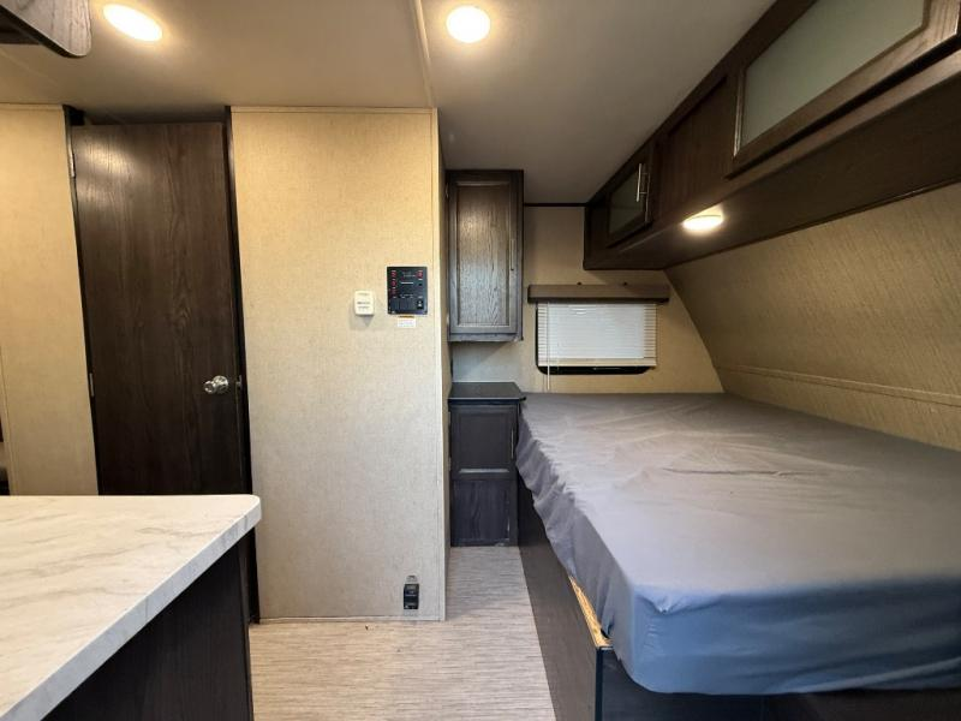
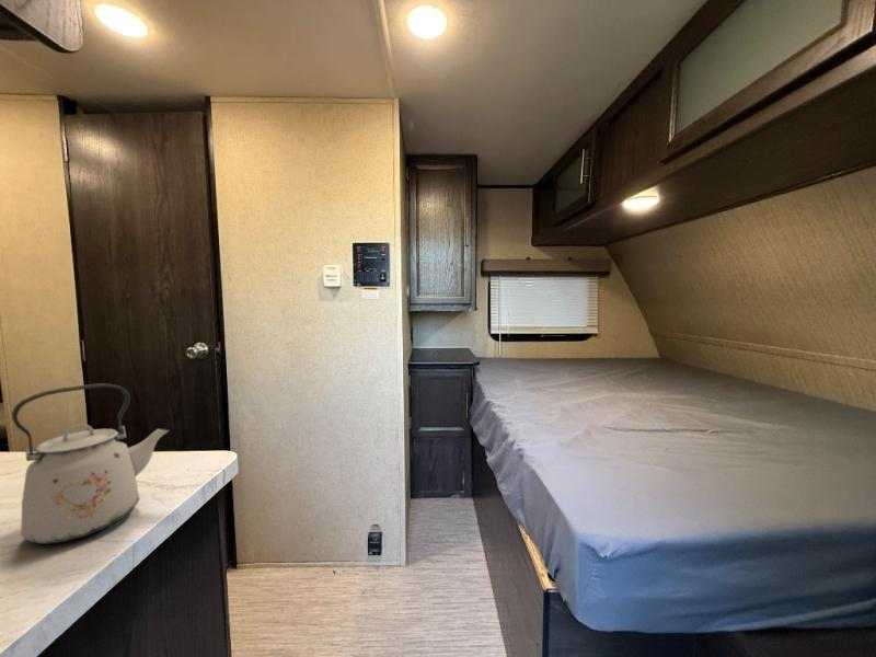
+ kettle [11,382,171,545]
